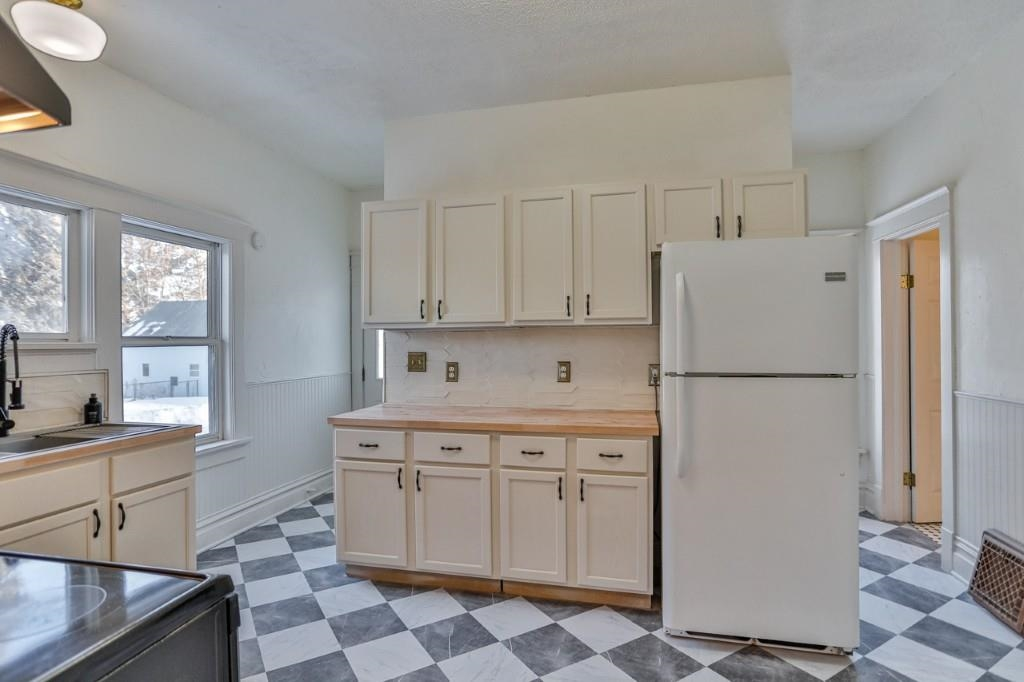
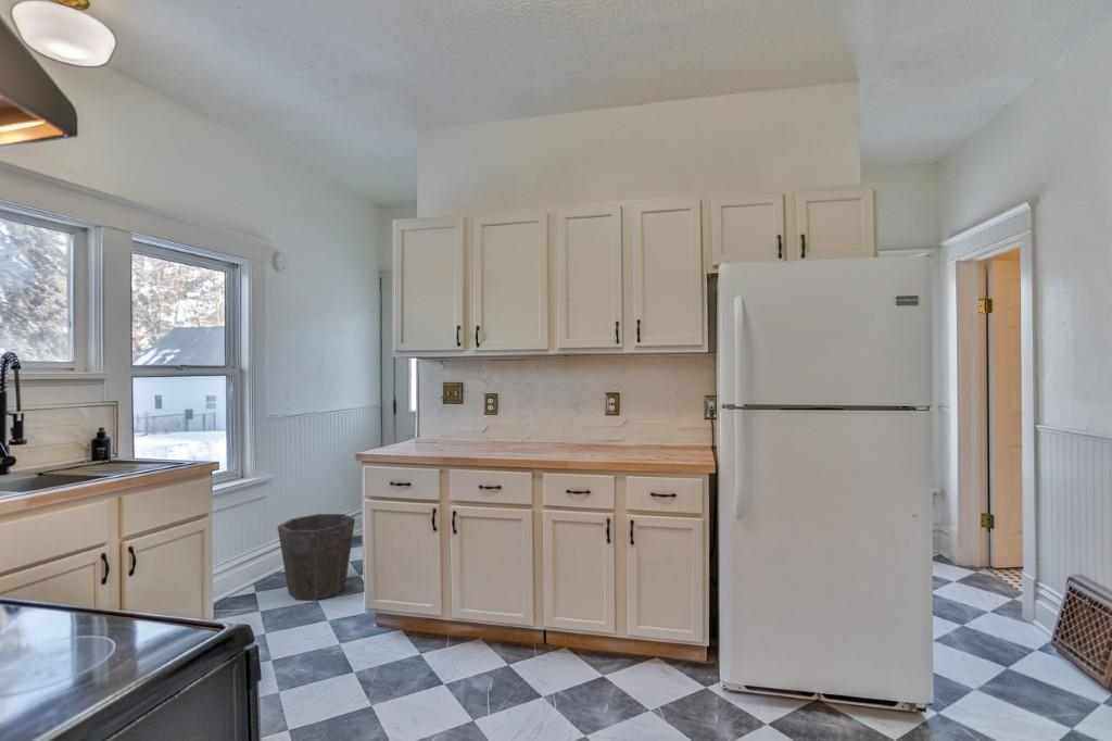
+ waste bin [276,513,356,601]
